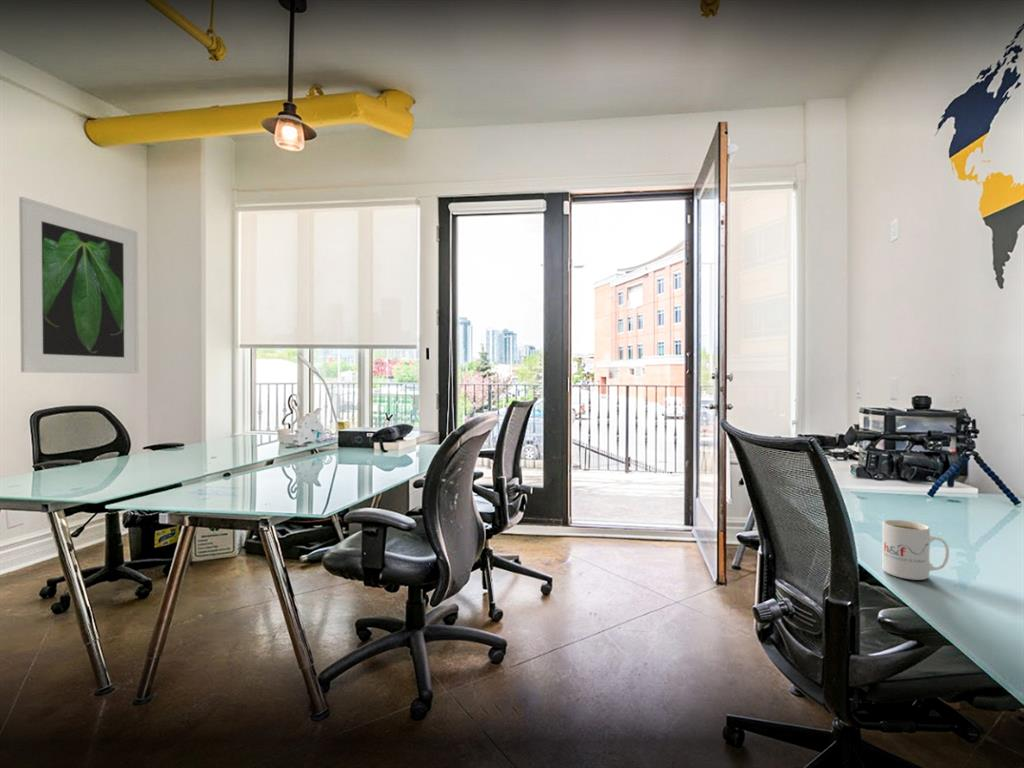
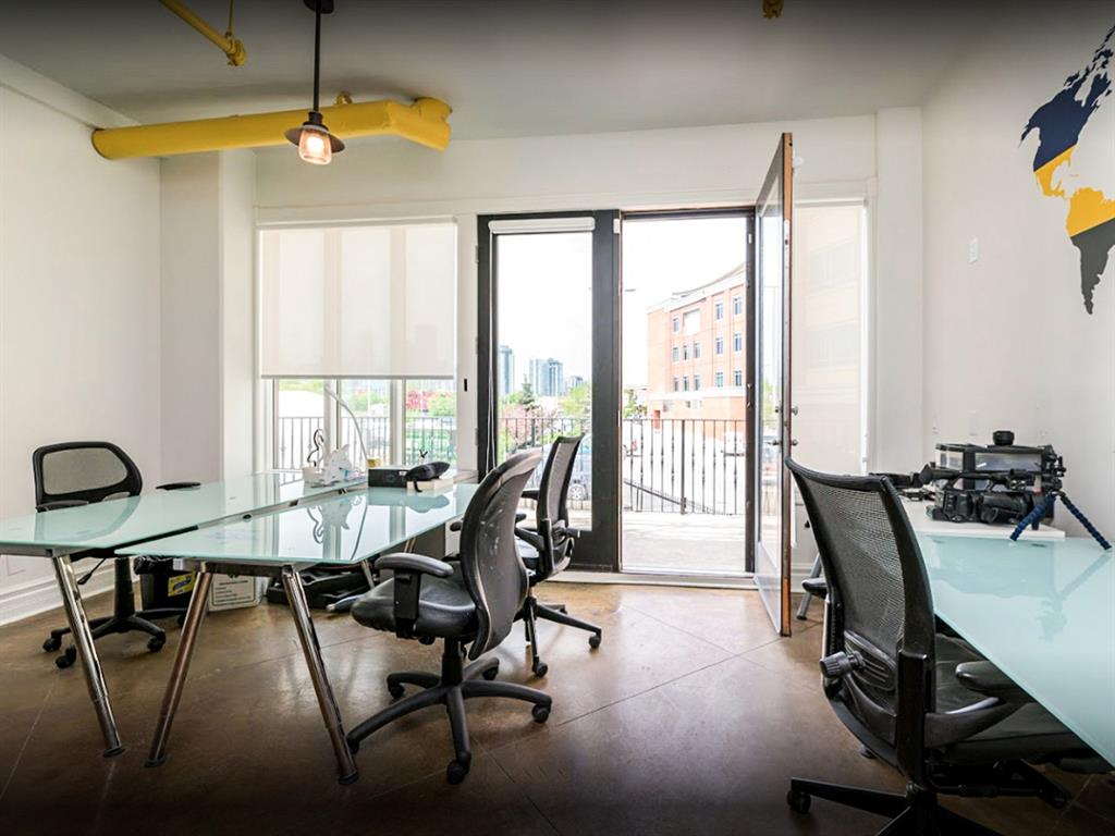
- mug [881,519,950,581]
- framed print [18,196,140,374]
